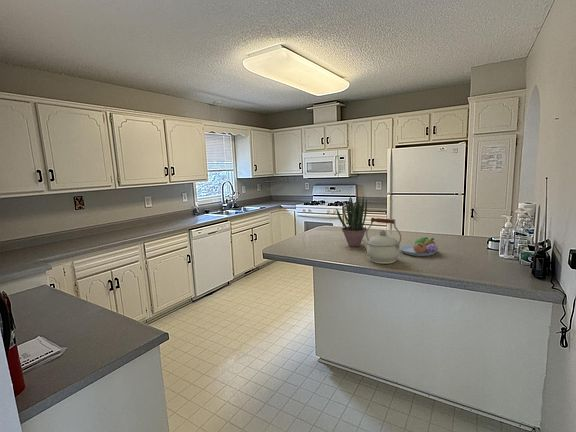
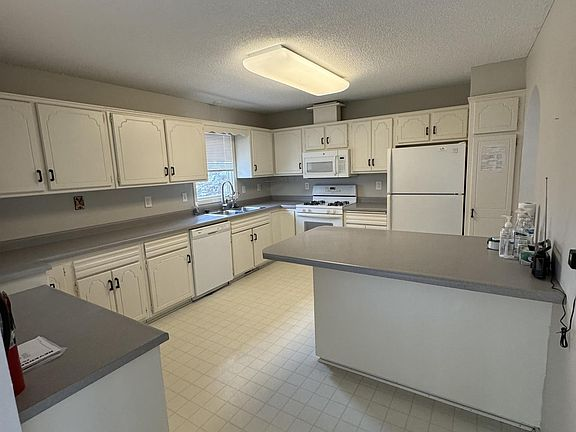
- fruit bowl [399,236,440,257]
- kettle [362,217,402,265]
- potted plant [335,195,368,247]
